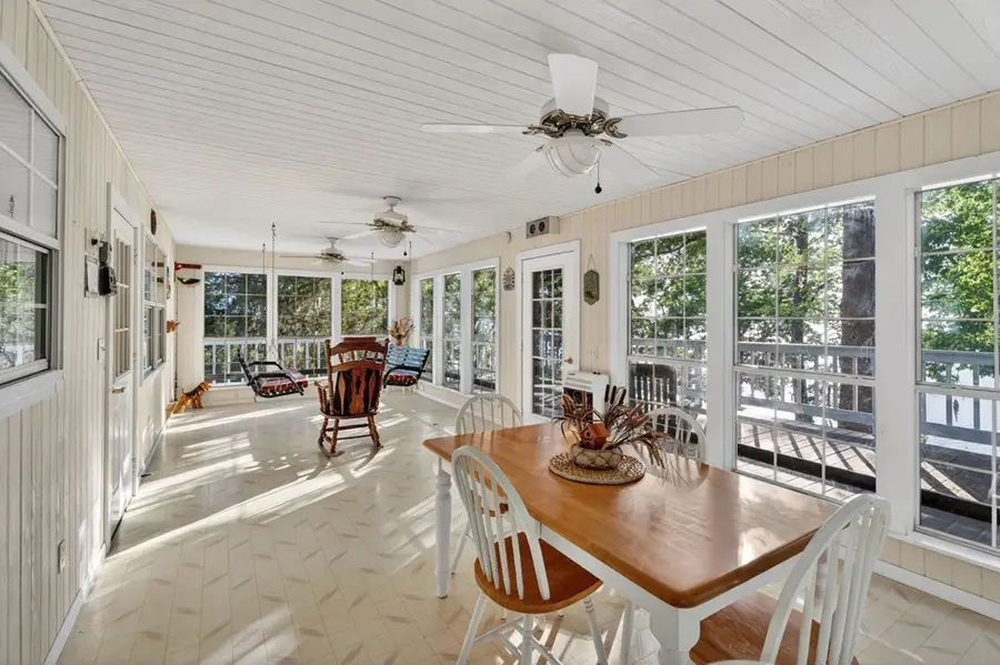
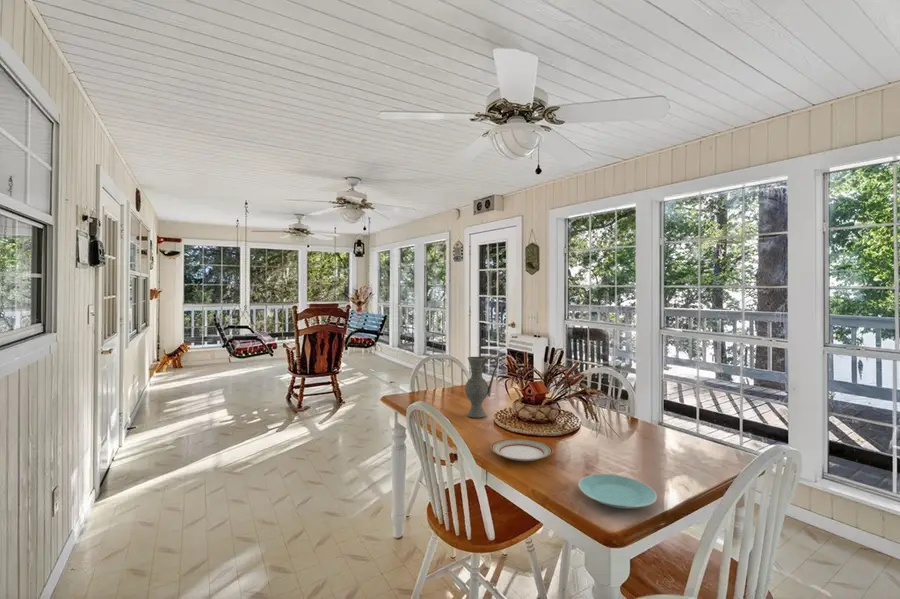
+ plate [577,473,658,510]
+ pitcher [464,354,501,419]
+ plate [490,438,554,462]
